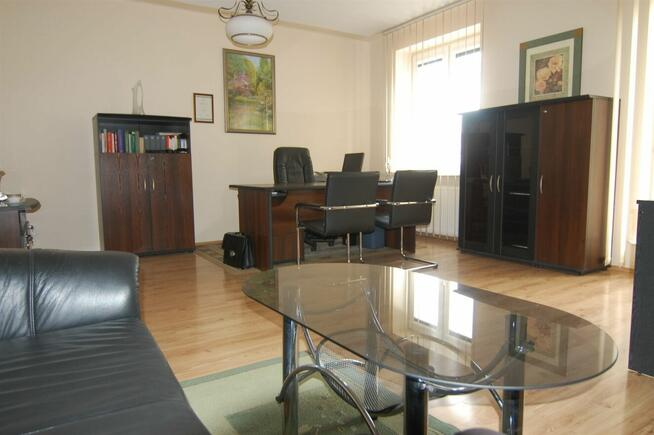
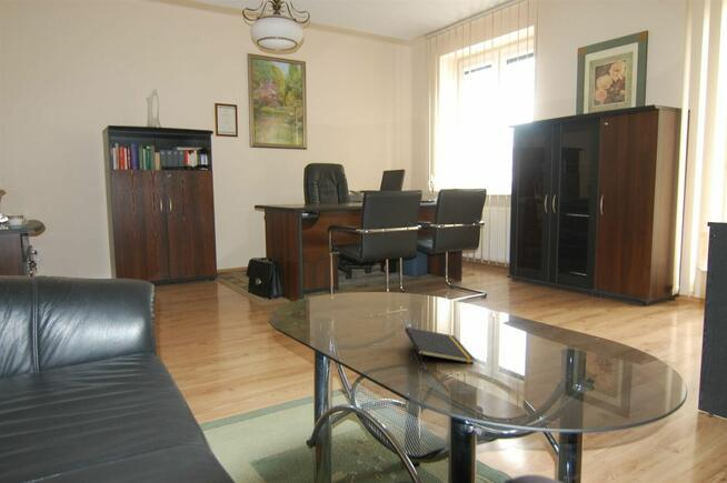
+ notepad [404,326,476,368]
